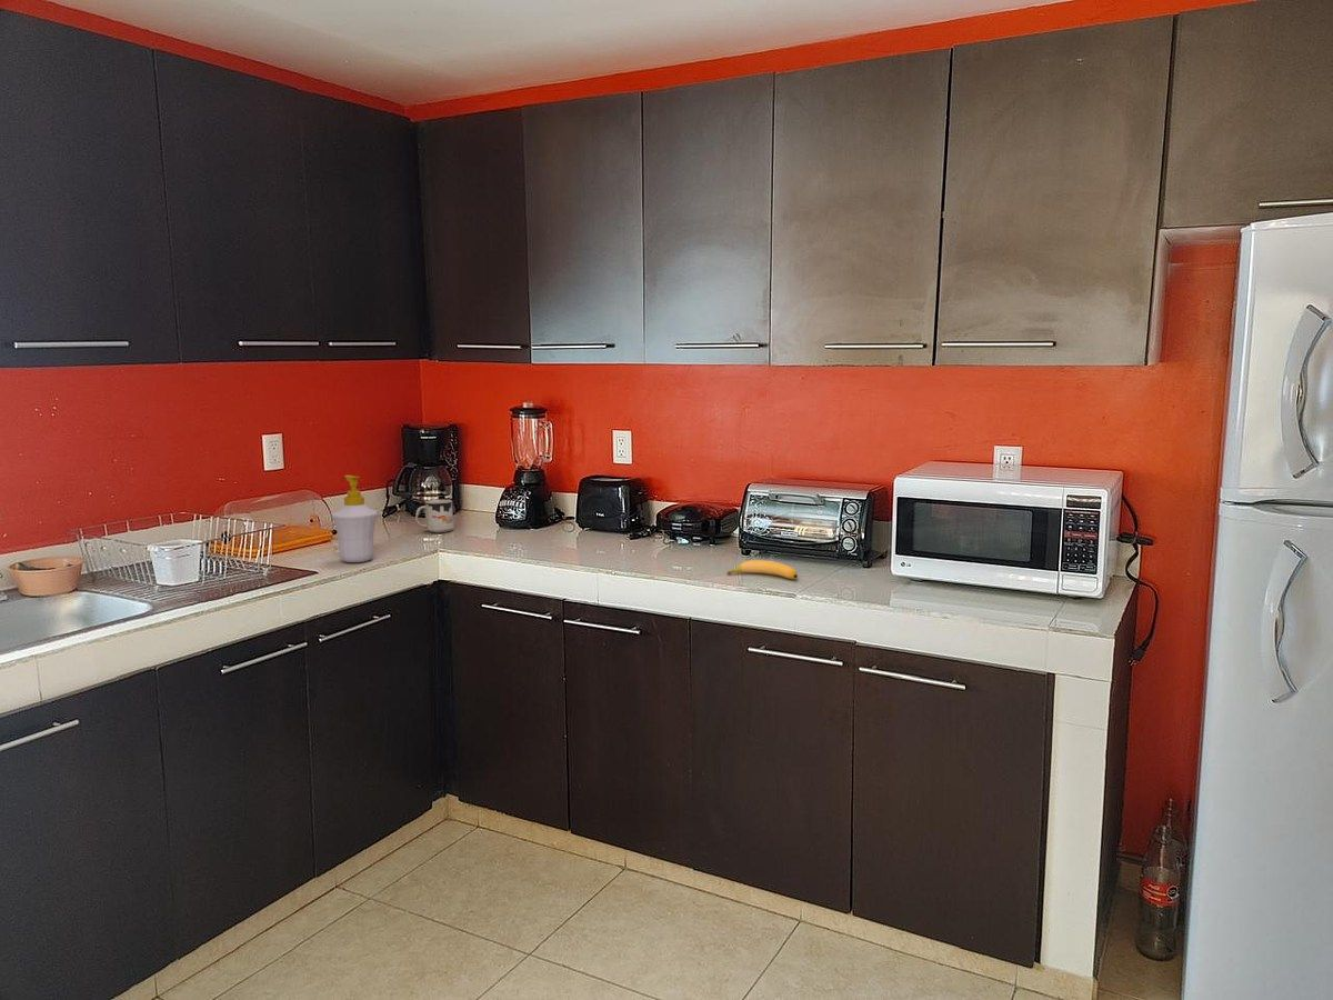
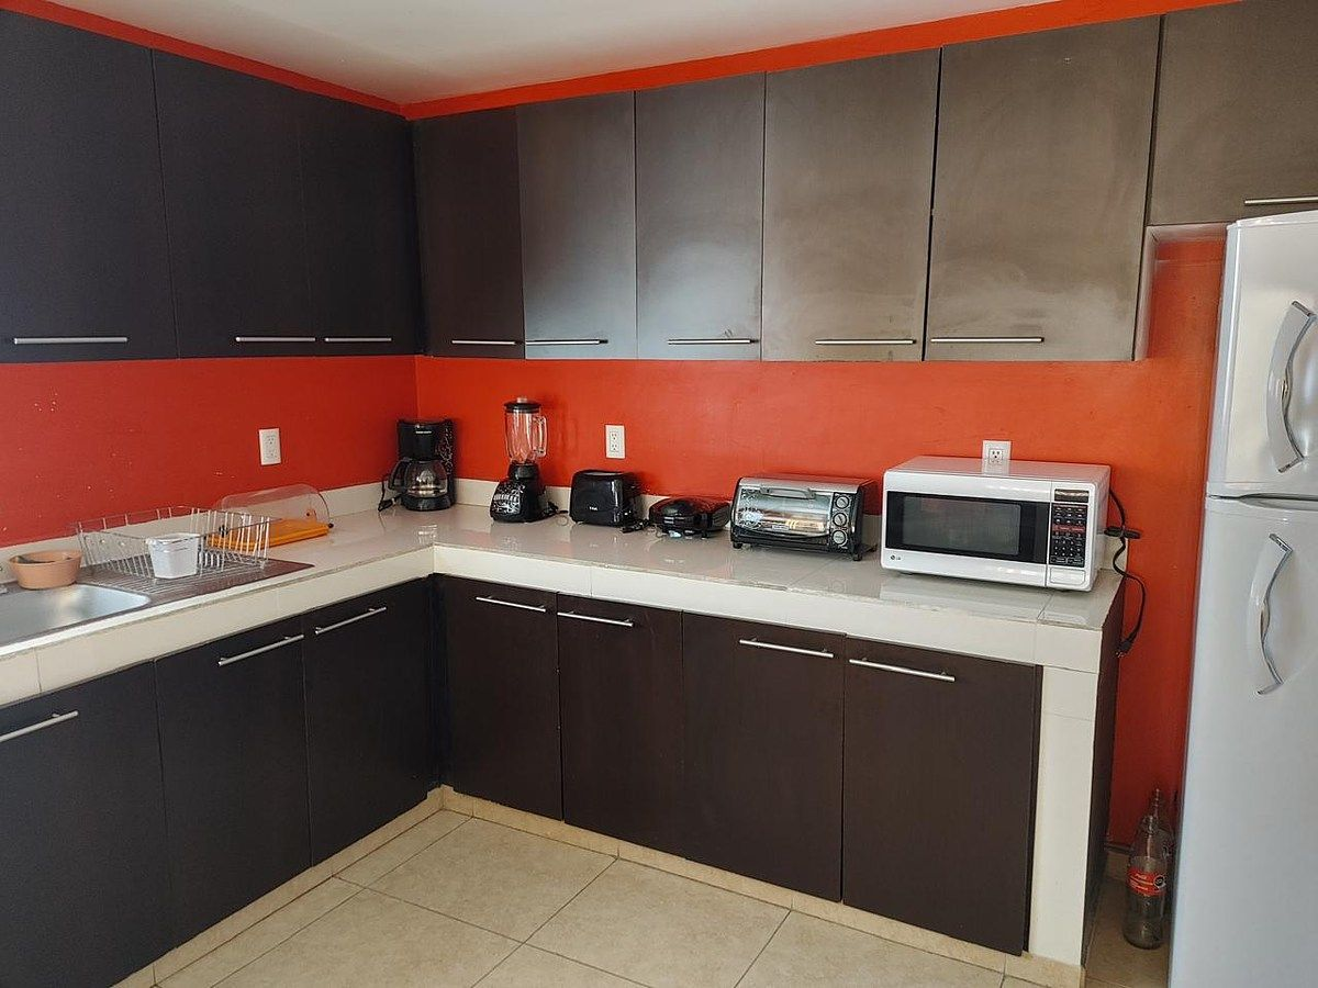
- soap bottle [331,474,379,563]
- mug [414,499,454,533]
- banana [725,559,799,580]
